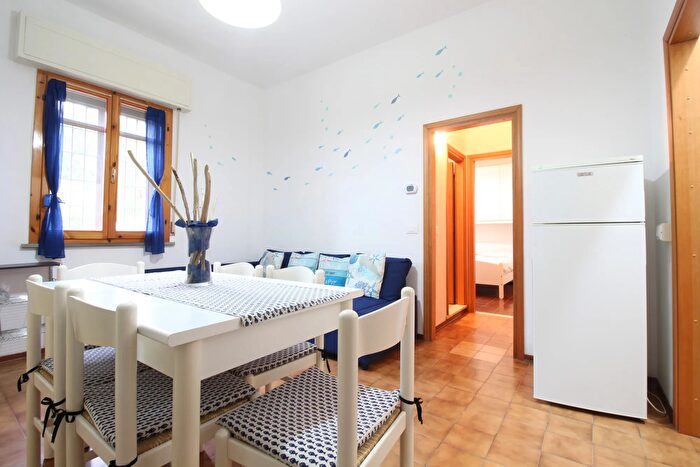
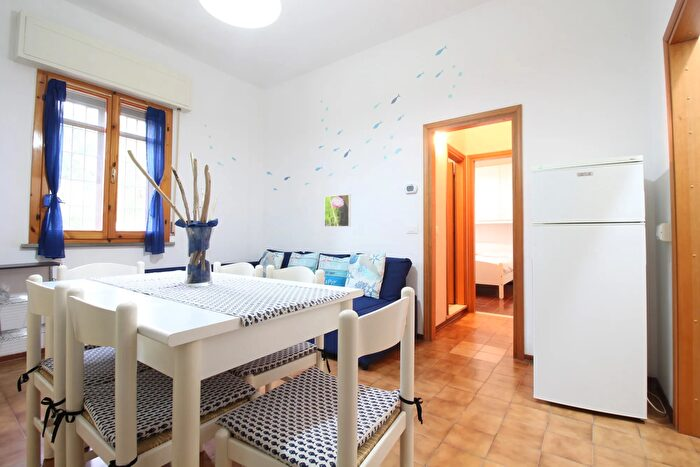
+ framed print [323,193,352,228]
